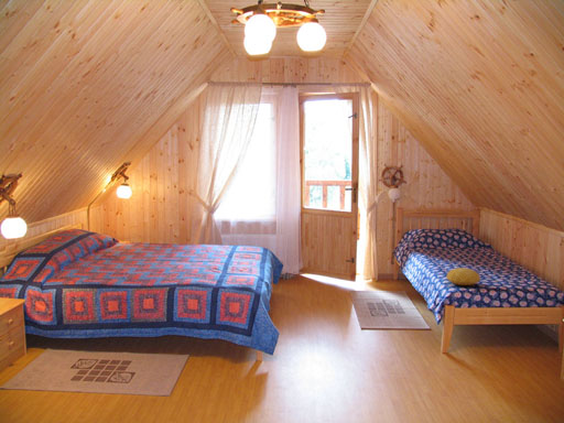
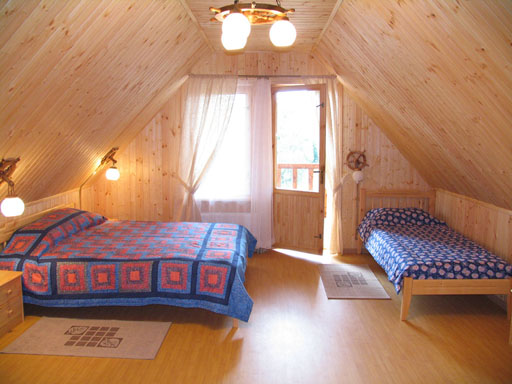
- cushion [445,267,481,286]
